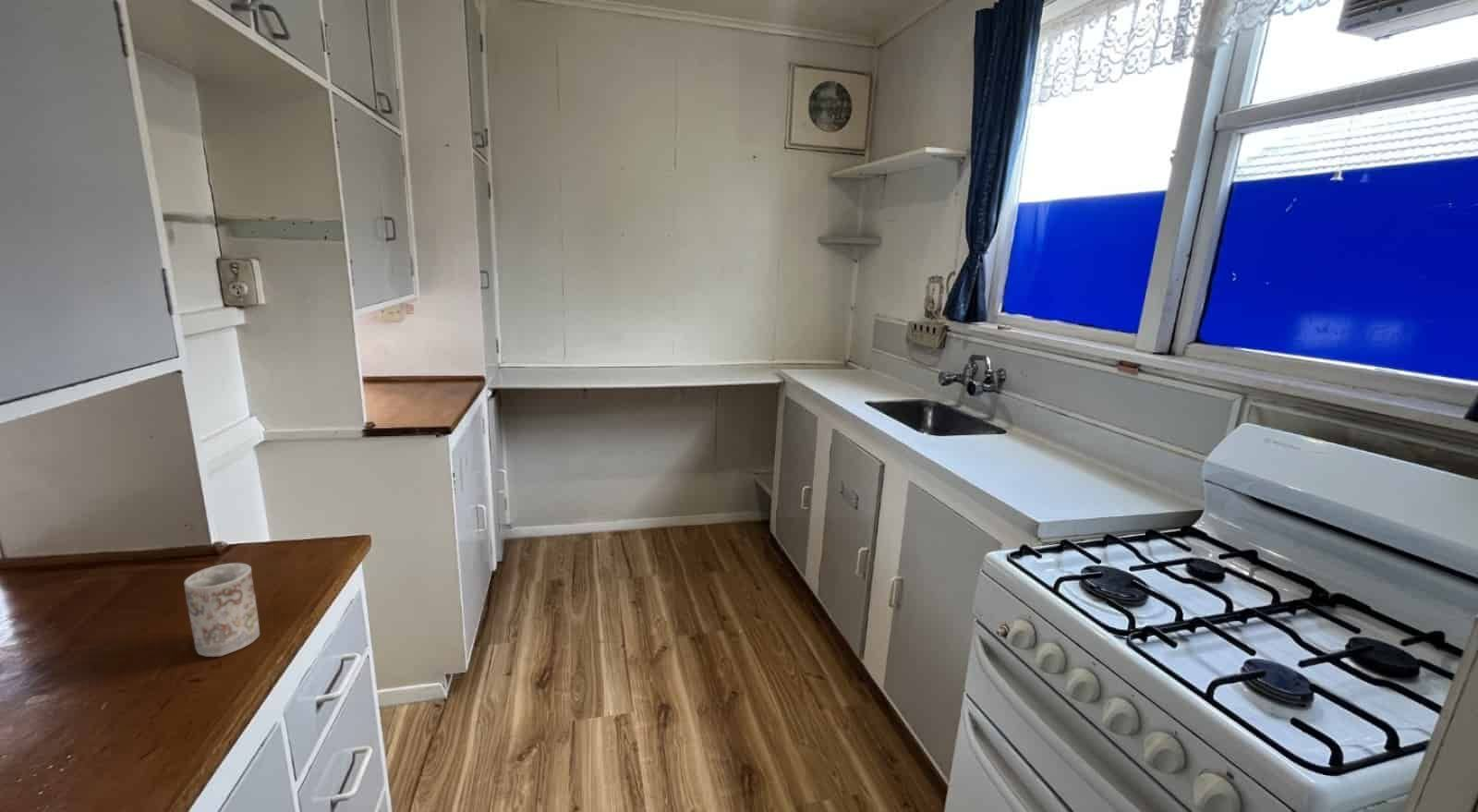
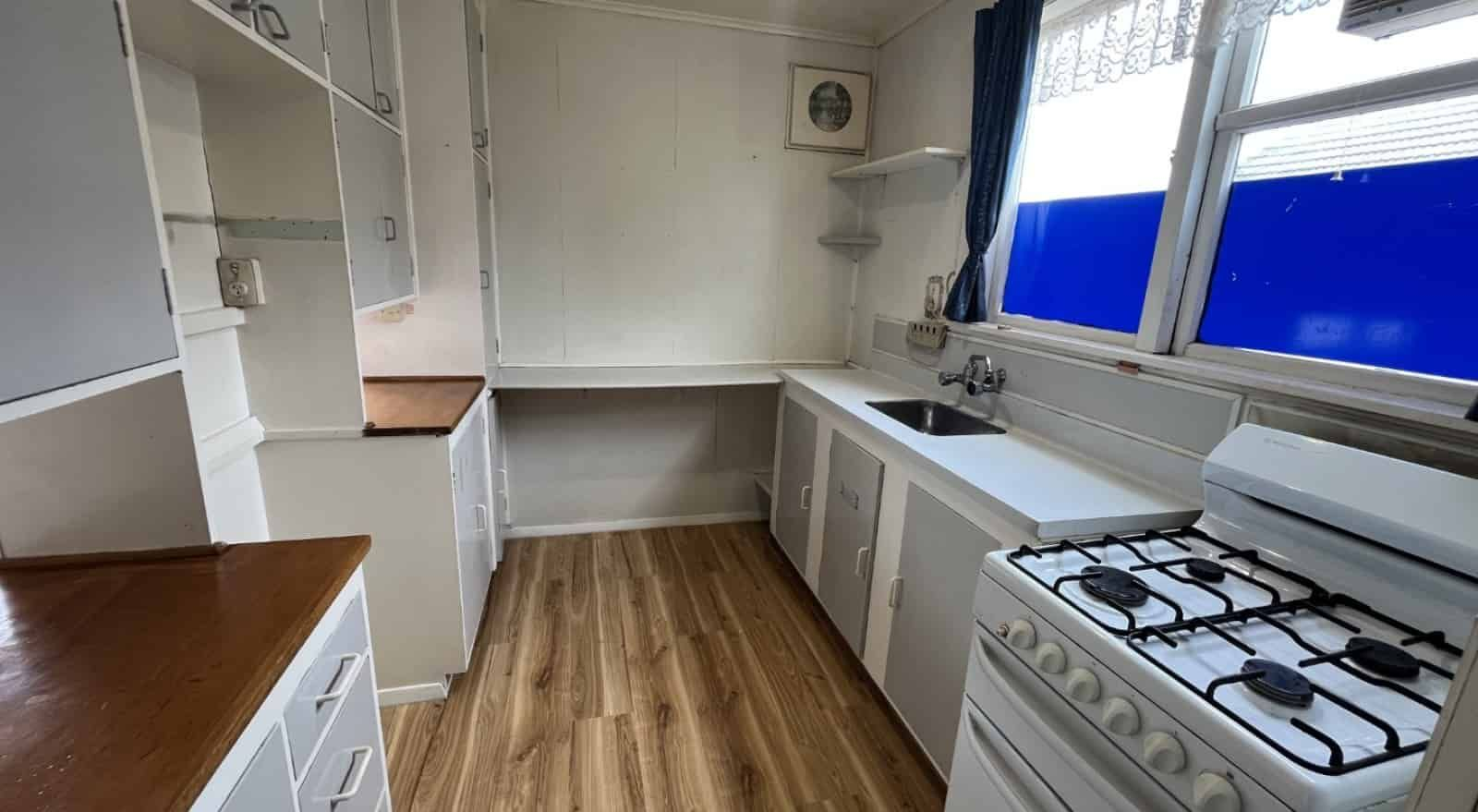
- mug [183,563,260,658]
